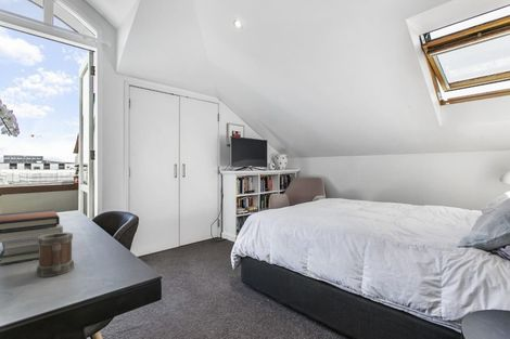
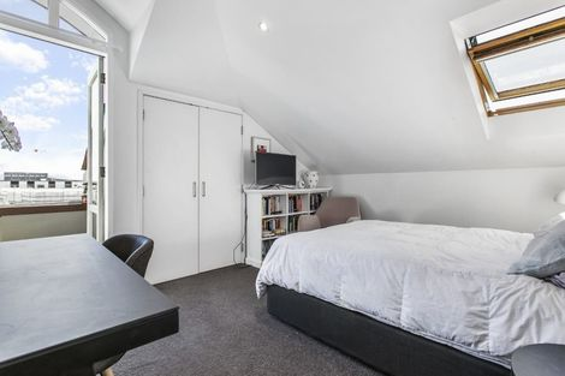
- book stack [0,209,64,265]
- mug [35,232,76,278]
